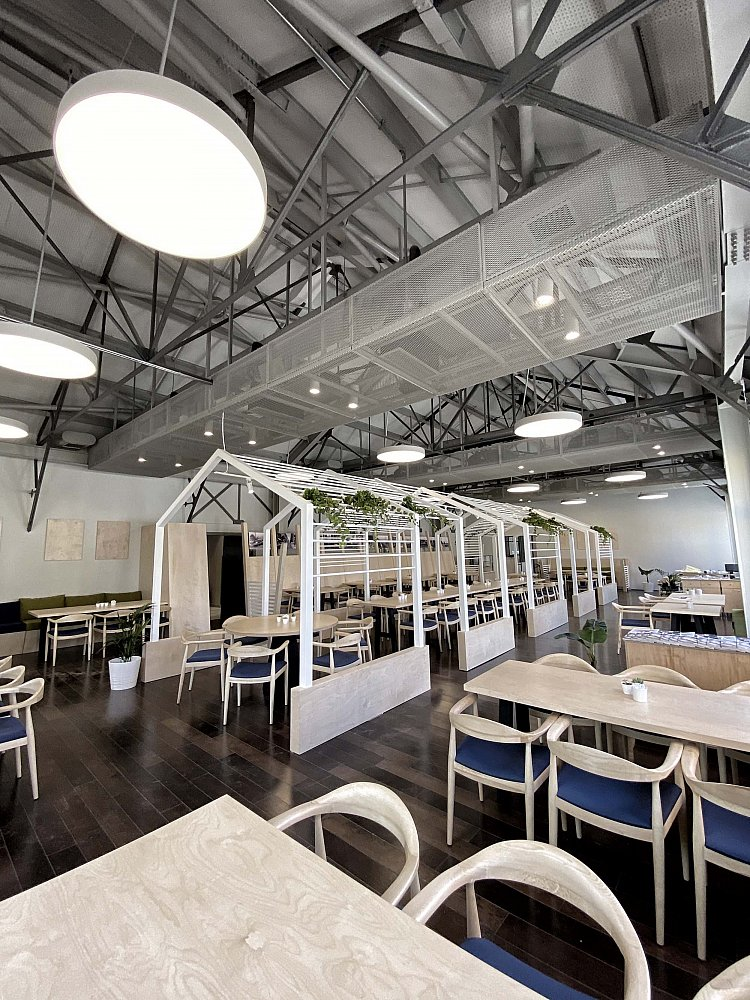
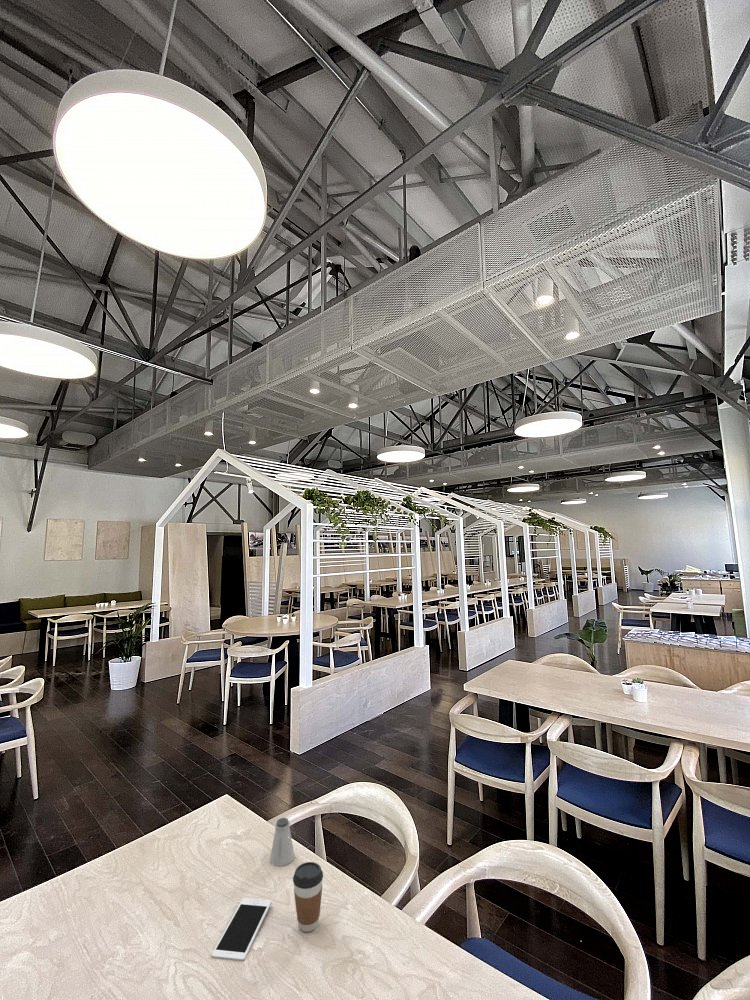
+ cell phone [210,897,272,962]
+ coffee cup [292,861,324,933]
+ saltshaker [269,817,296,867]
